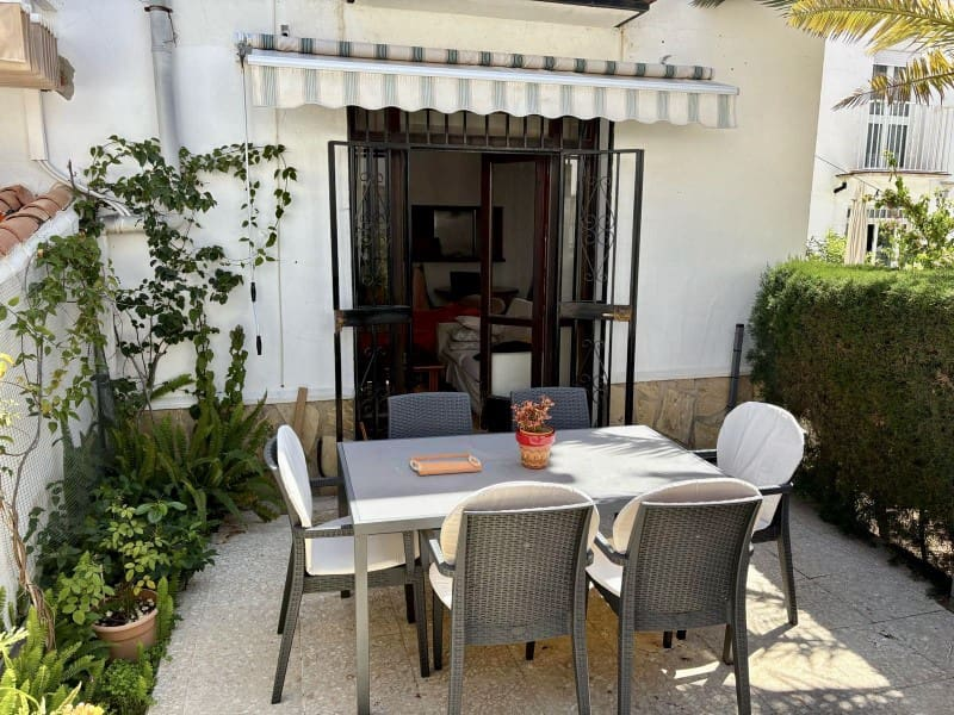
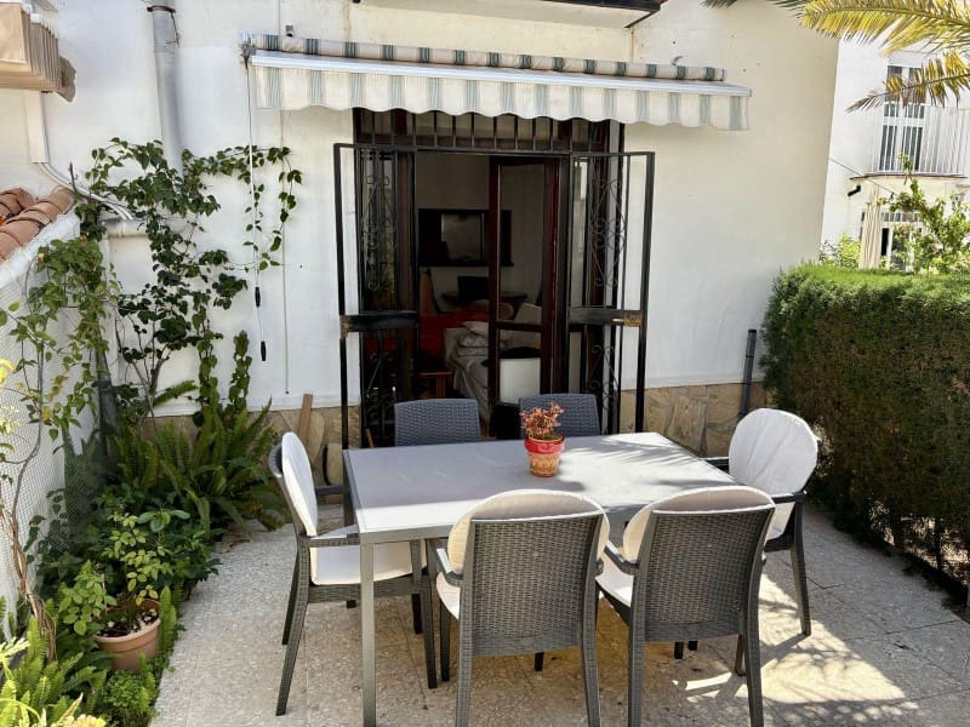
- serving tray [409,452,483,477]
